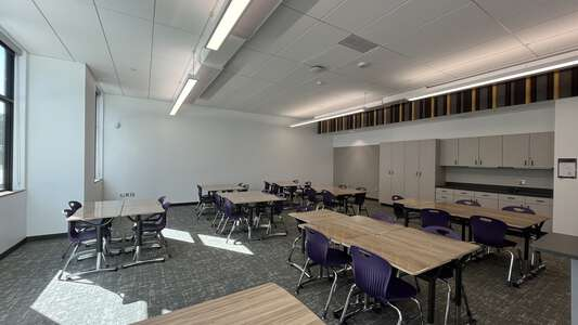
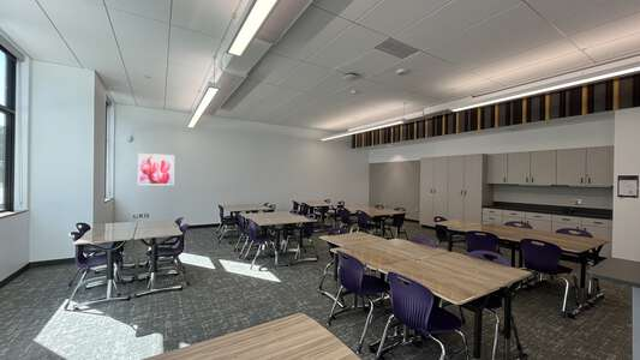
+ wall art [137,152,175,186]
